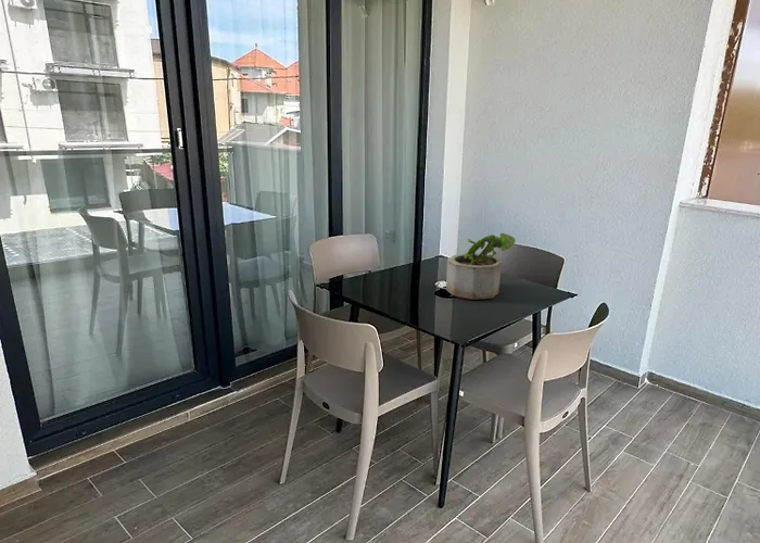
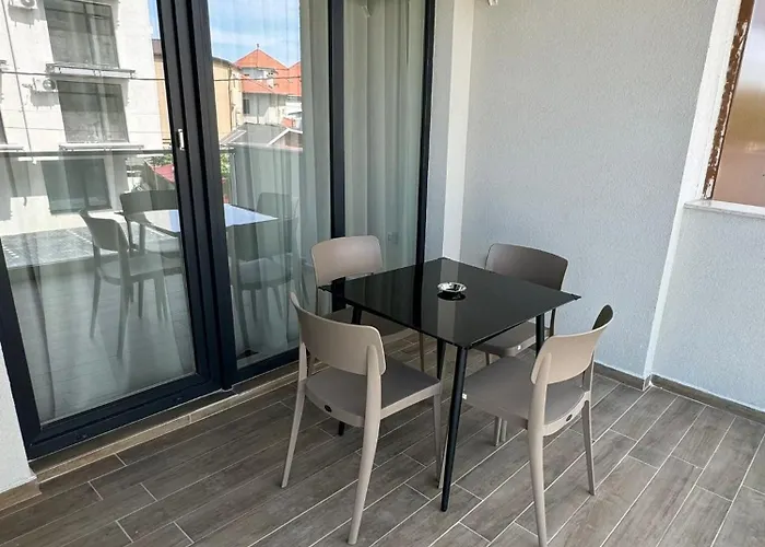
- potted plant [445,232,517,301]
